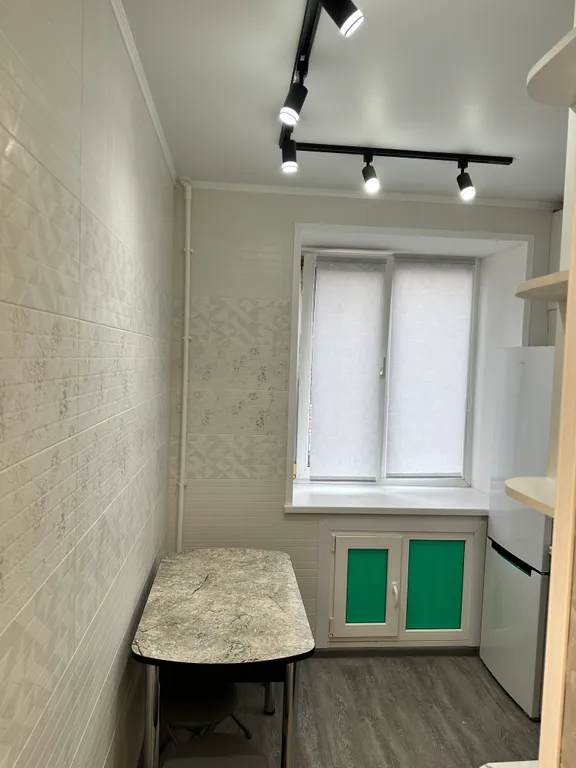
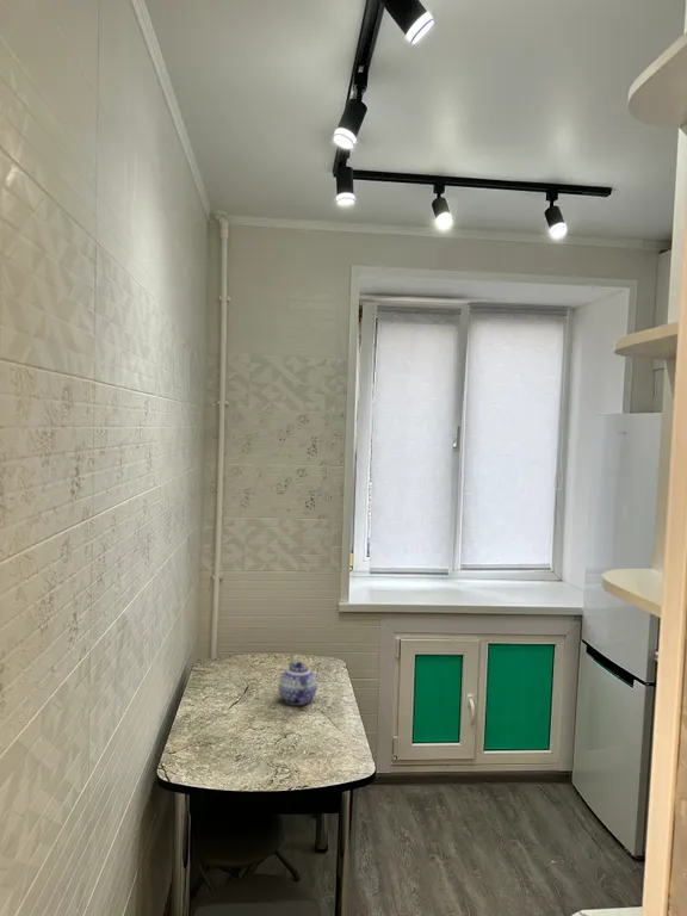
+ teapot [277,661,318,706]
